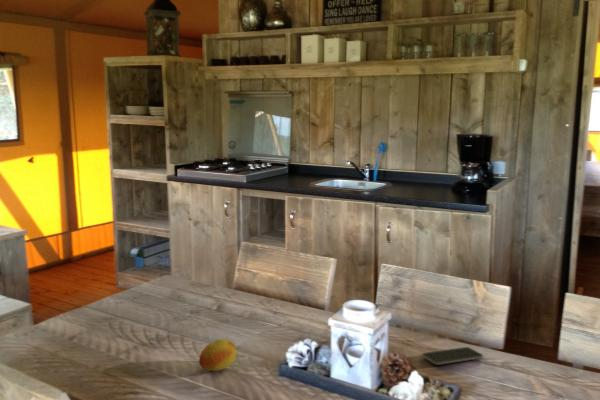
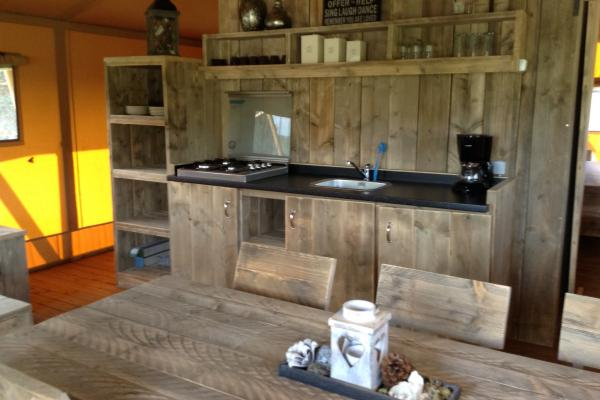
- fruit [198,338,238,372]
- smartphone [421,346,485,366]
